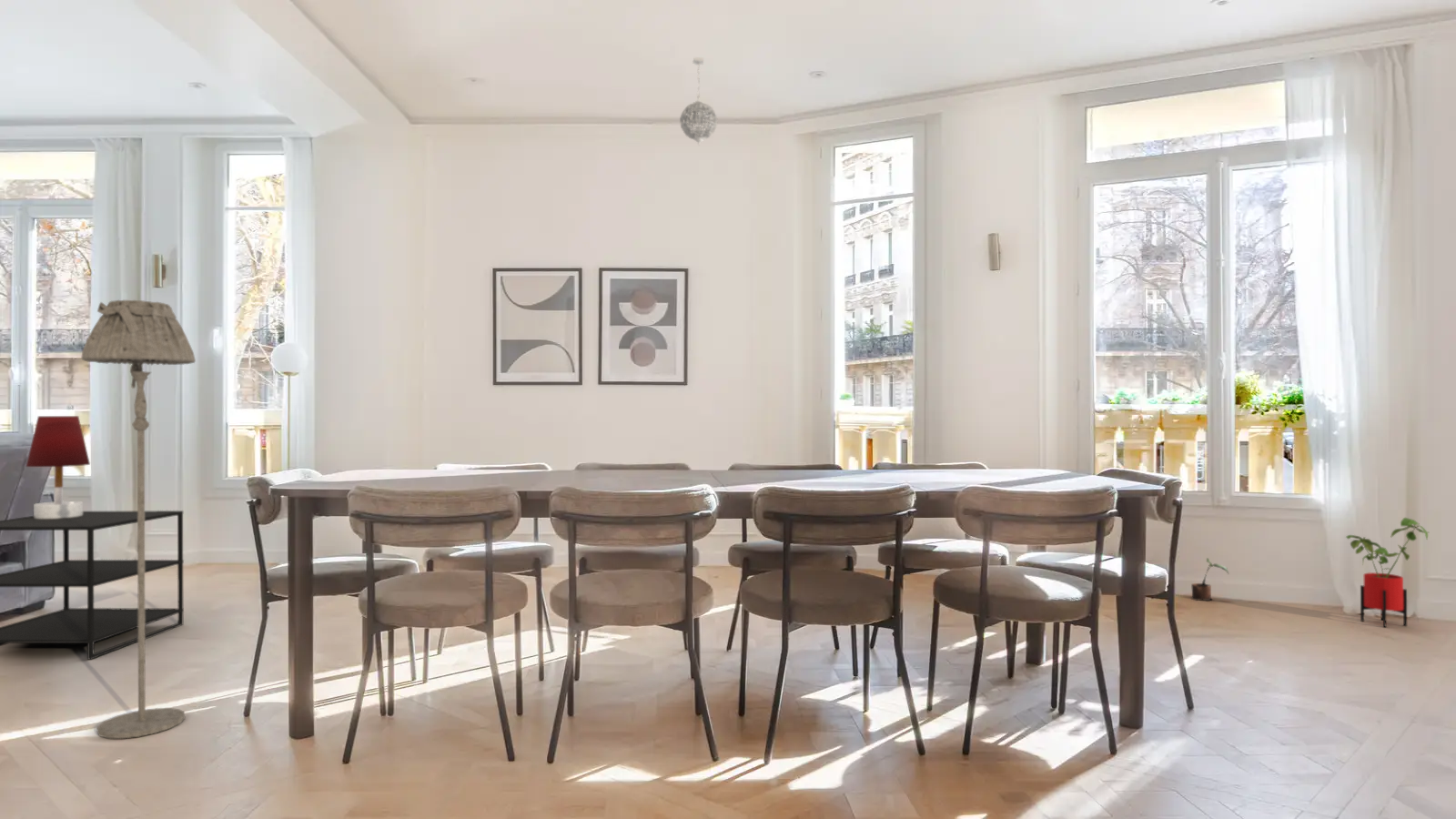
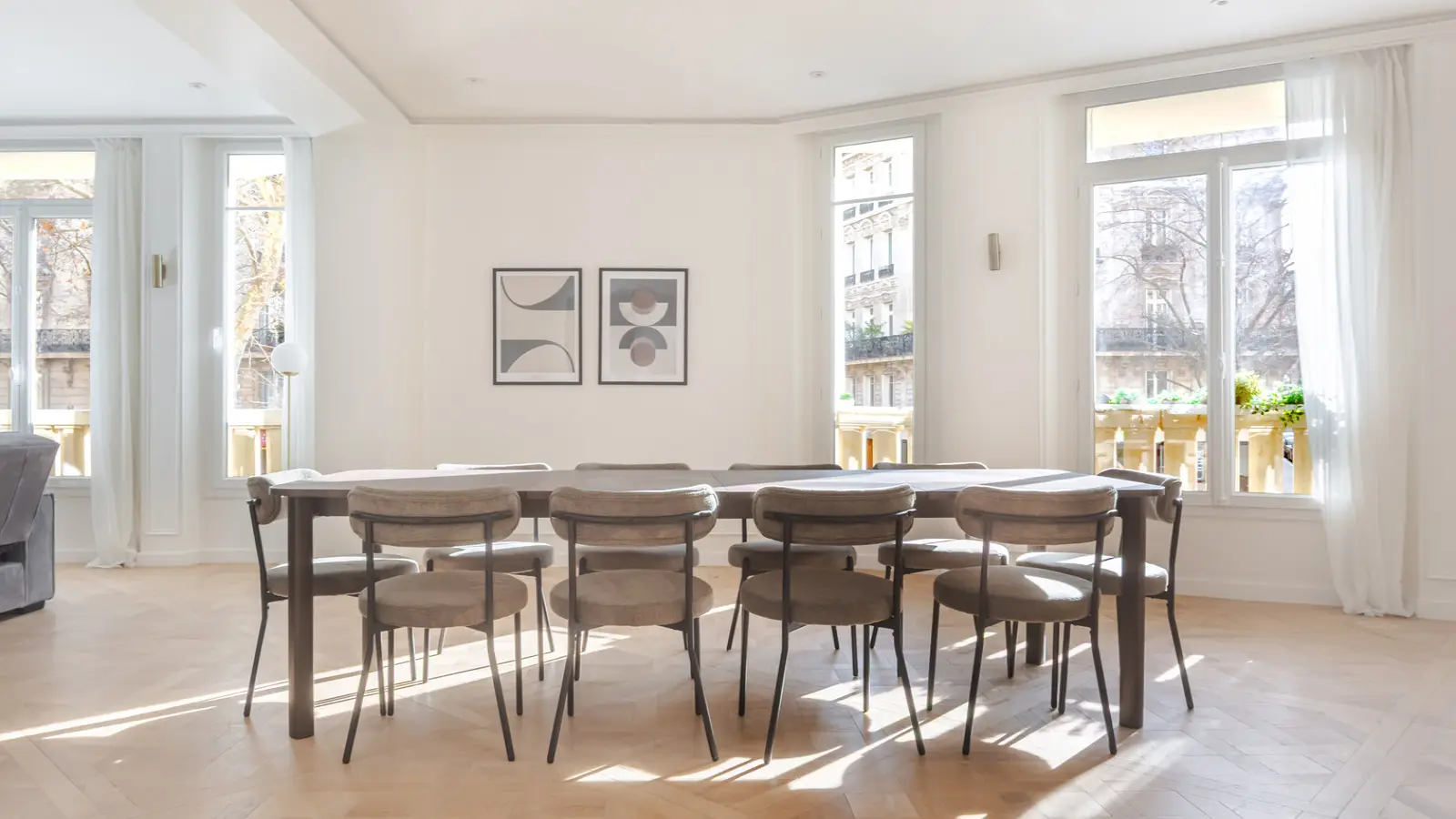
- house plant [1345,517,1429,628]
- pendant light [679,56,719,146]
- side table [0,510,185,661]
- potted plant [1190,557,1229,602]
- table lamp [25,415,91,519]
- floor lamp [80,299,197,739]
